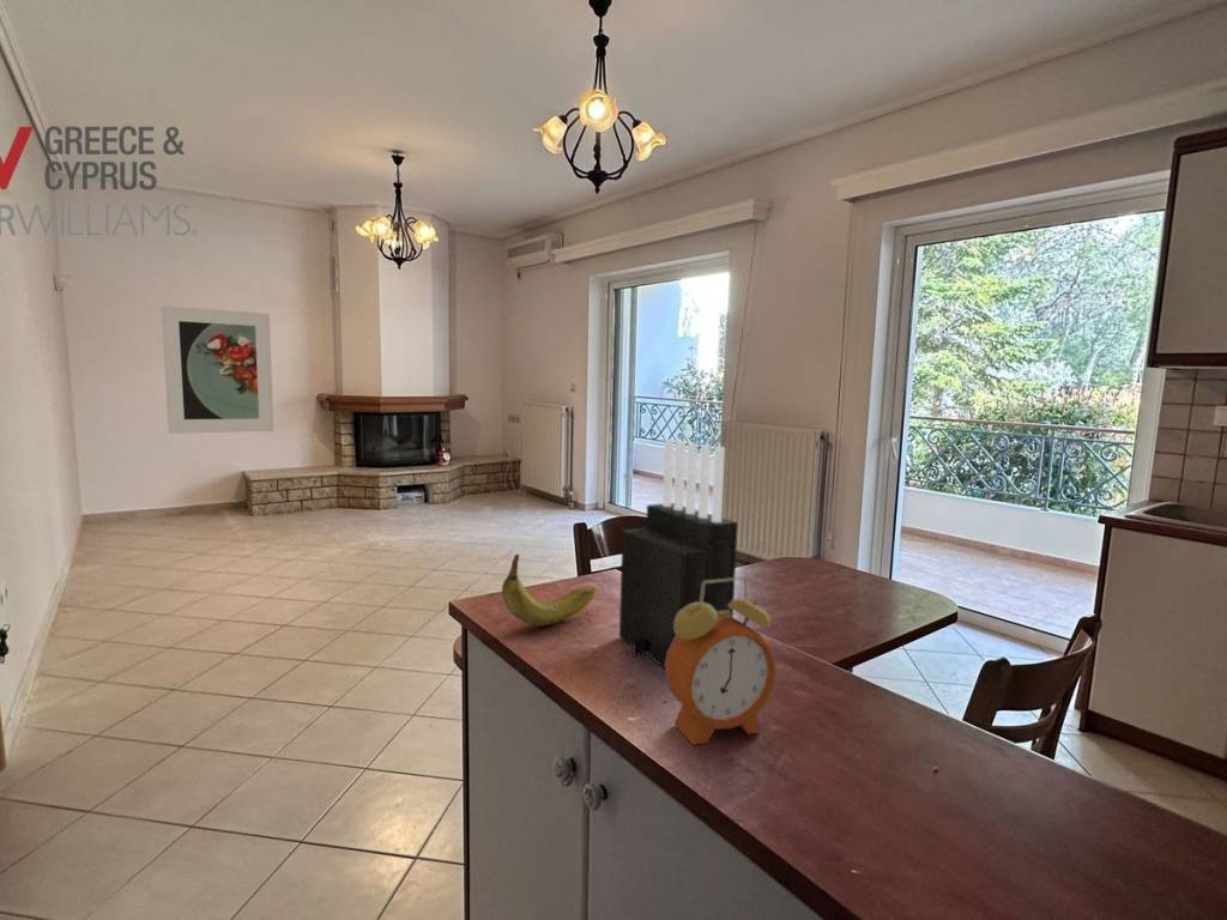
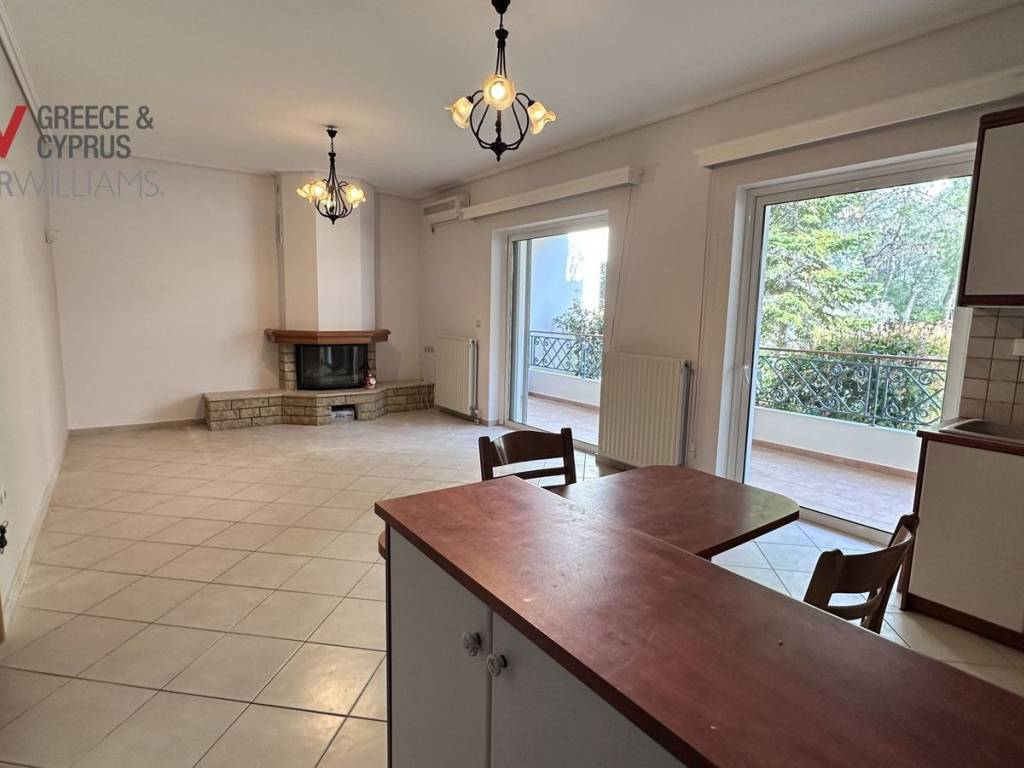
- knife block [618,437,739,670]
- fruit [501,553,598,628]
- alarm clock [664,576,778,746]
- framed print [161,304,274,435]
